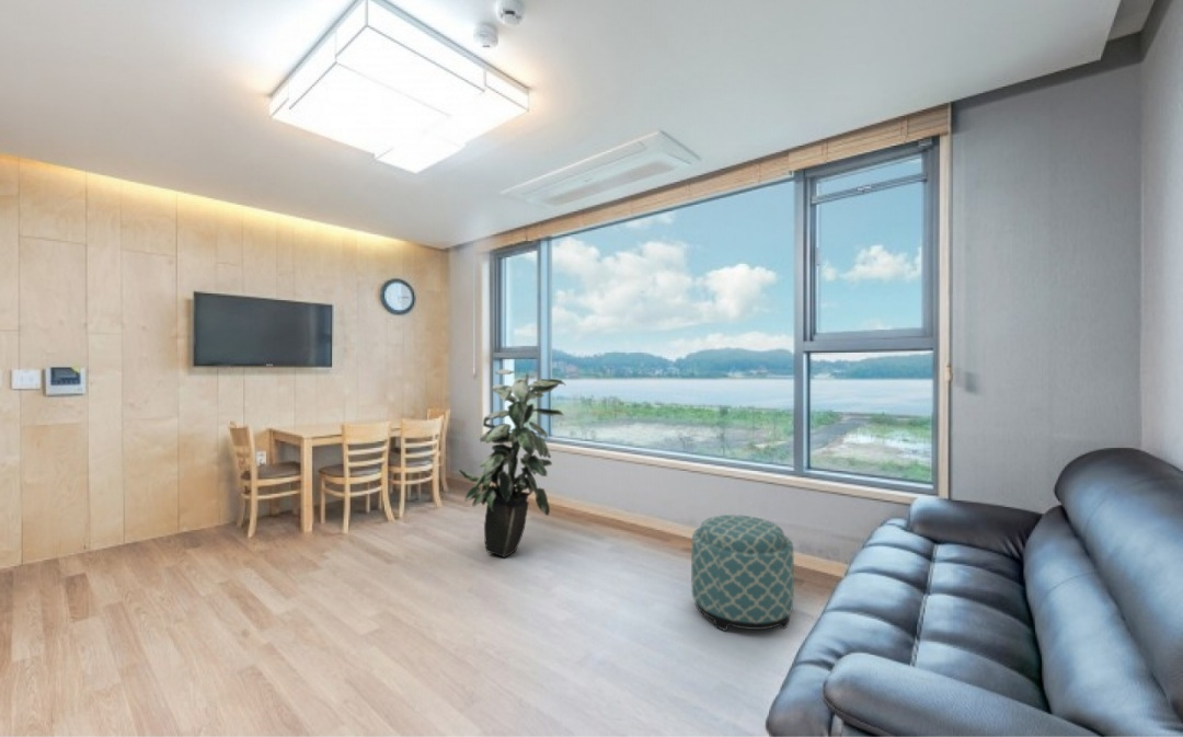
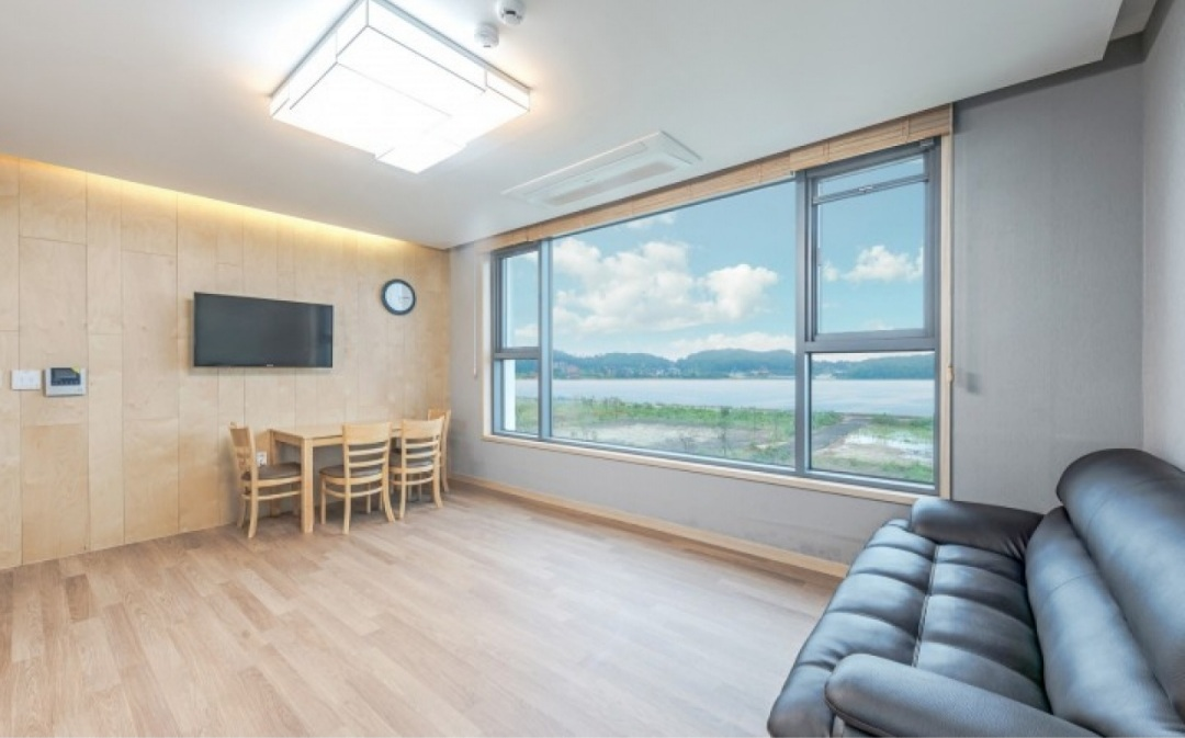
- indoor plant [458,368,566,558]
- ottoman [690,514,795,632]
